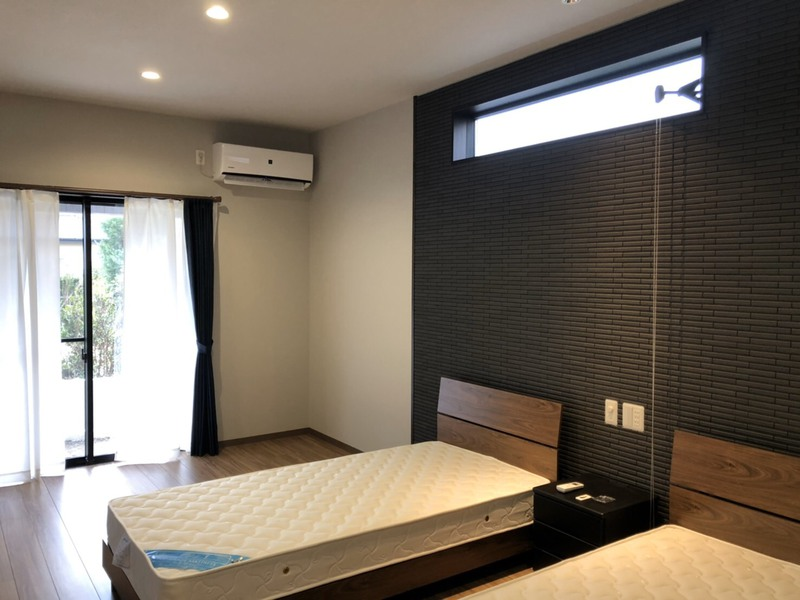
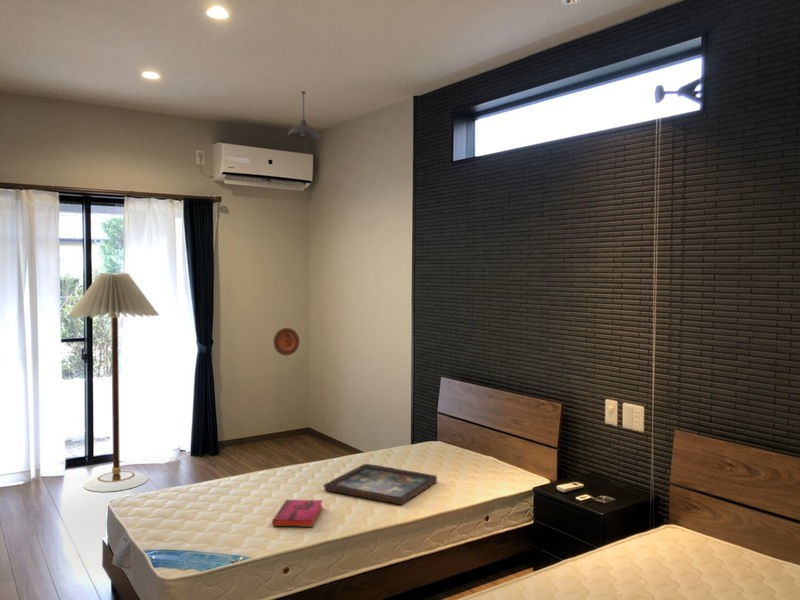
+ hardback book [271,498,323,528]
+ decorative plate [273,327,300,356]
+ floor lamp [67,272,160,493]
+ decorative tray [322,463,438,506]
+ pendant light [287,90,320,140]
